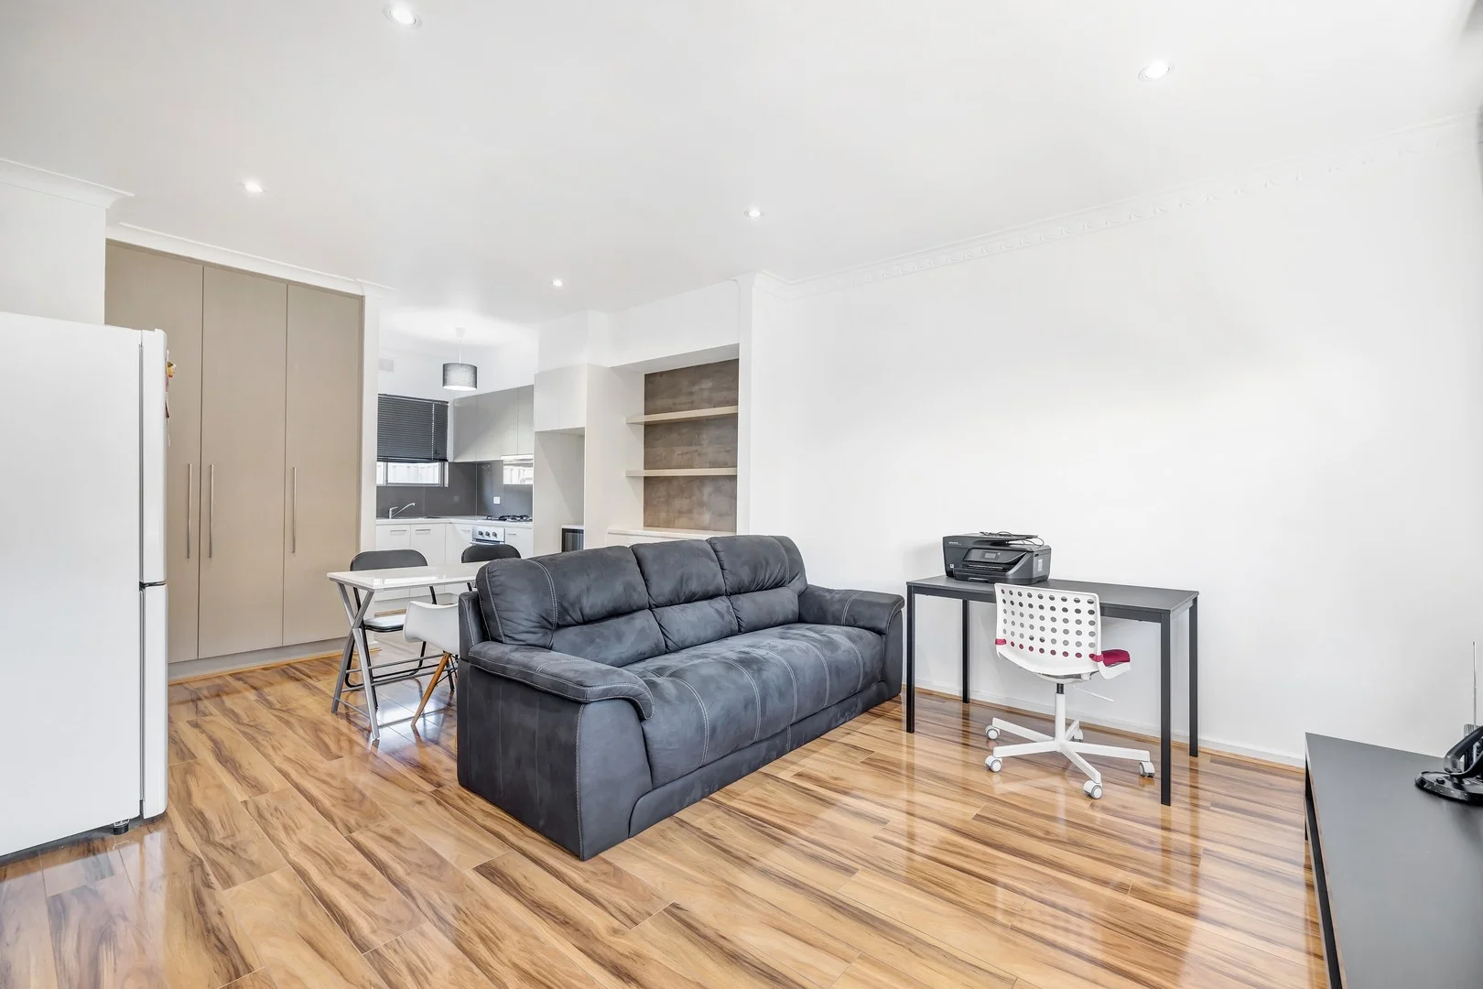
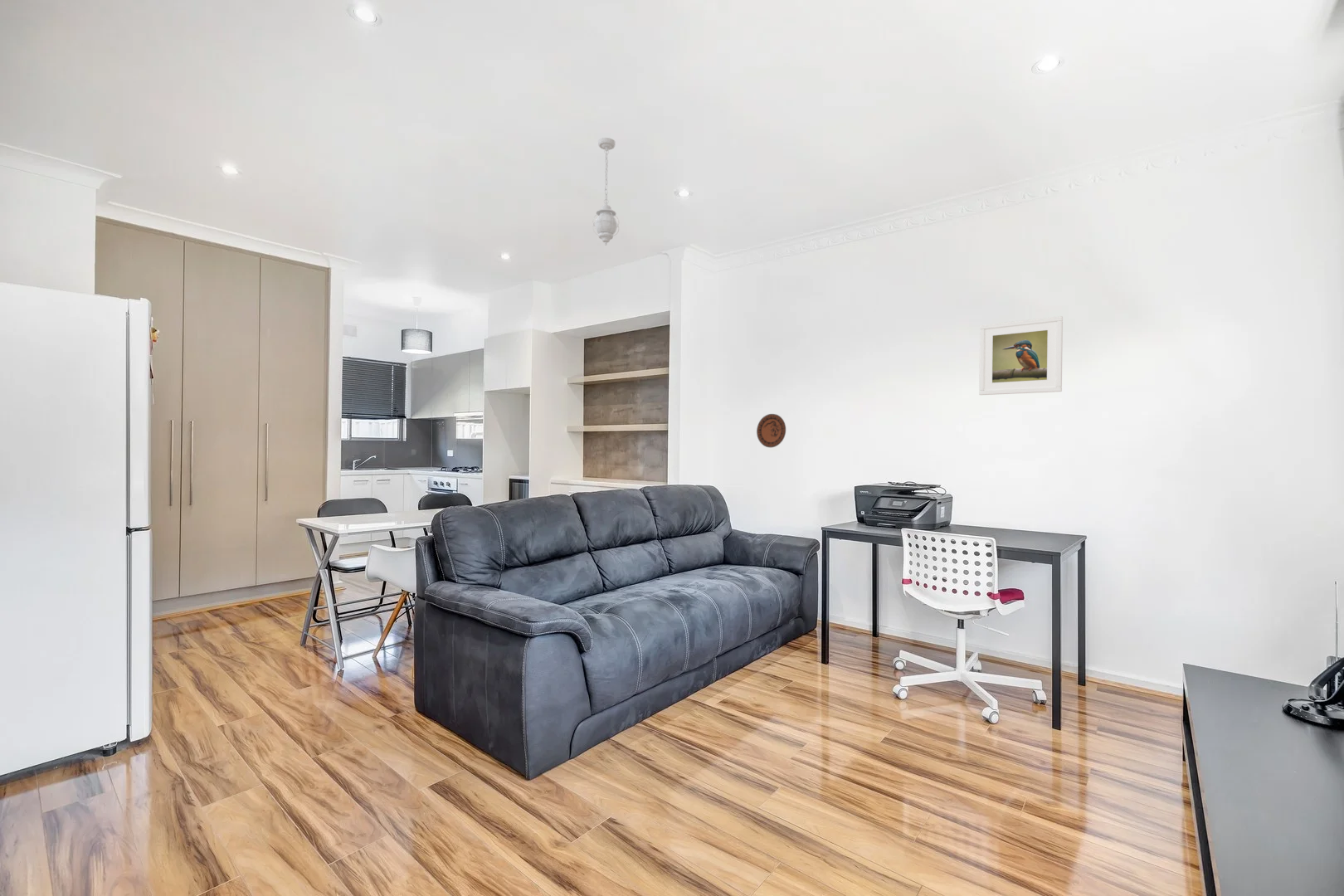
+ decorative plate [756,413,786,448]
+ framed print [978,315,1064,396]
+ pendant light [592,137,620,246]
